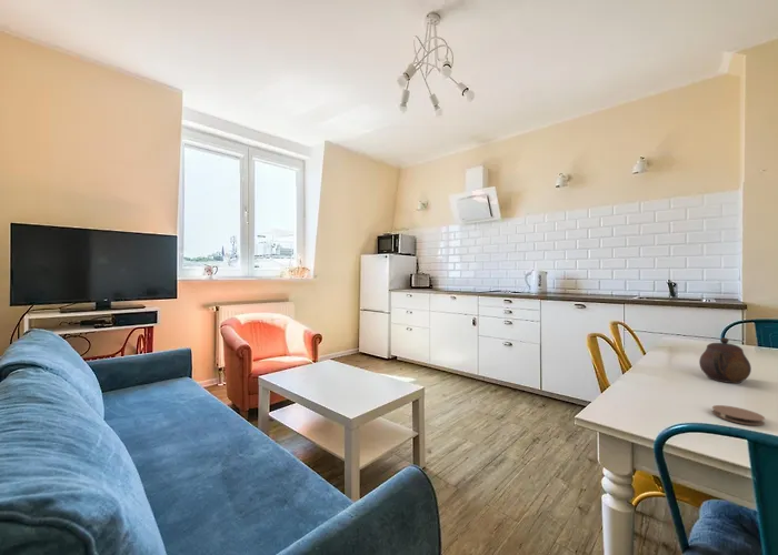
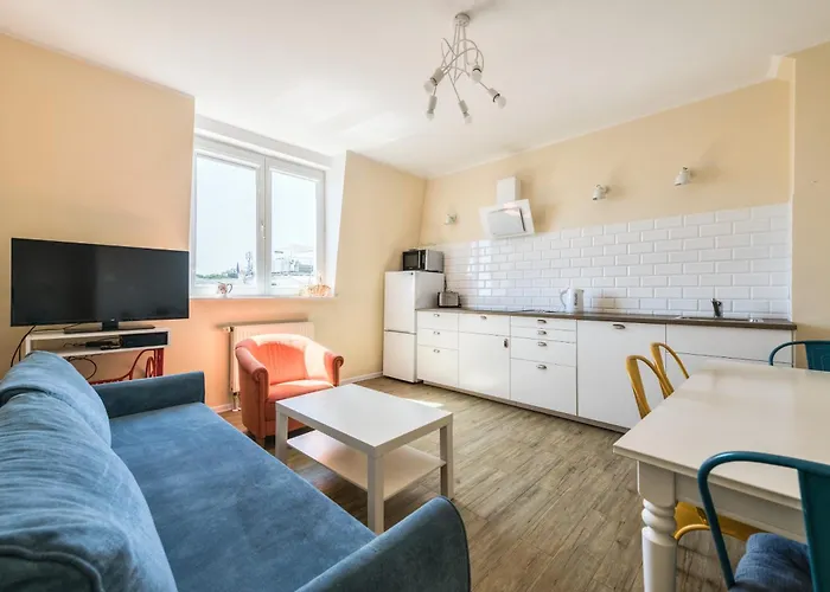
- coaster [711,404,766,426]
- teapot [698,336,752,384]
